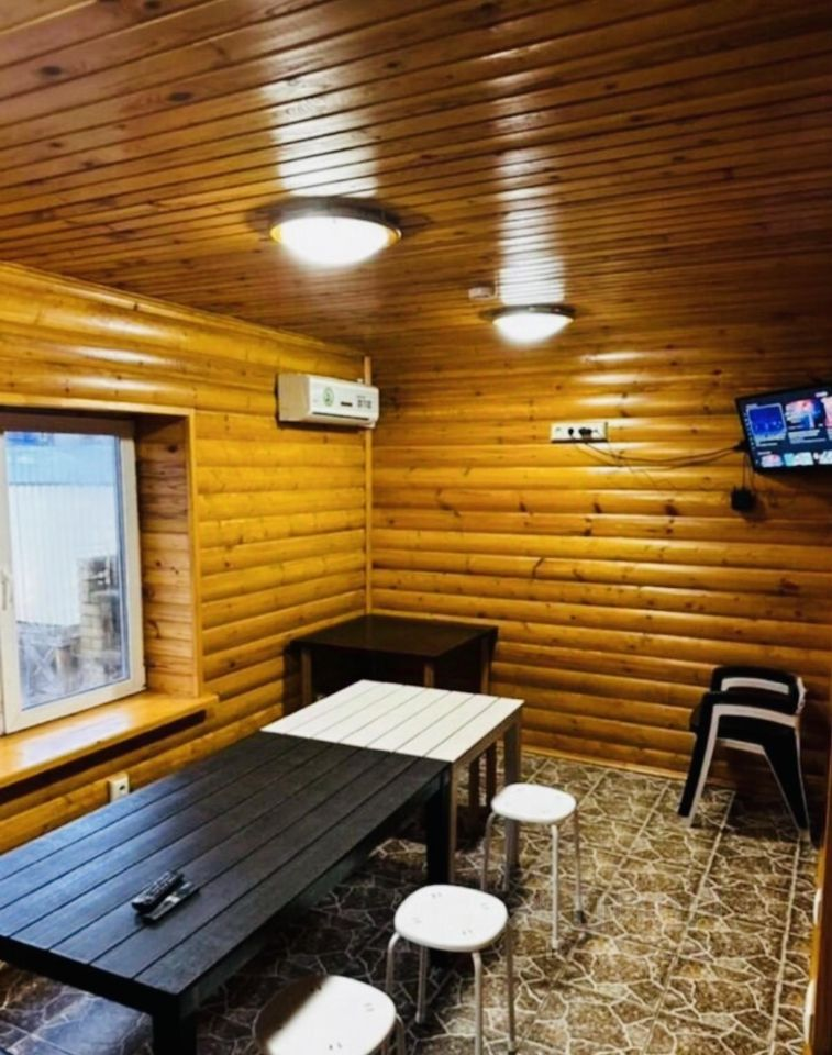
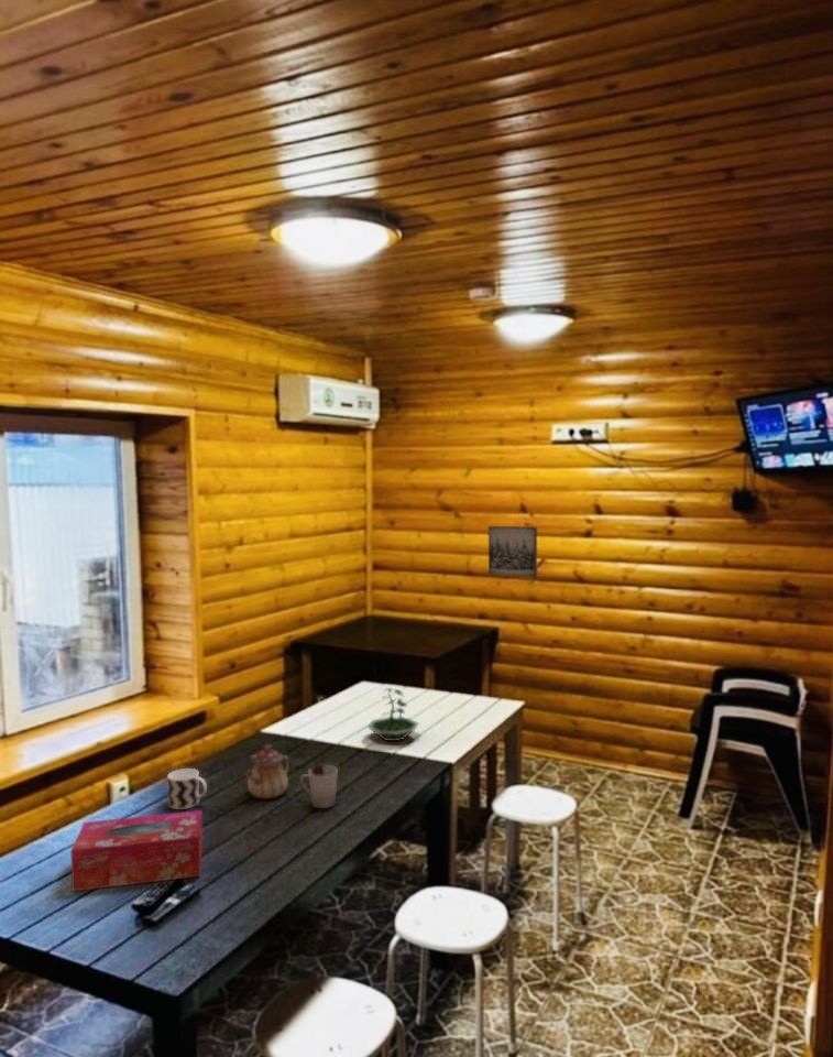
+ cup [299,764,339,809]
+ tissue box [69,809,205,892]
+ terrarium [366,687,420,742]
+ teapot [244,743,291,799]
+ wall art [487,525,538,578]
+ cup [166,767,208,810]
